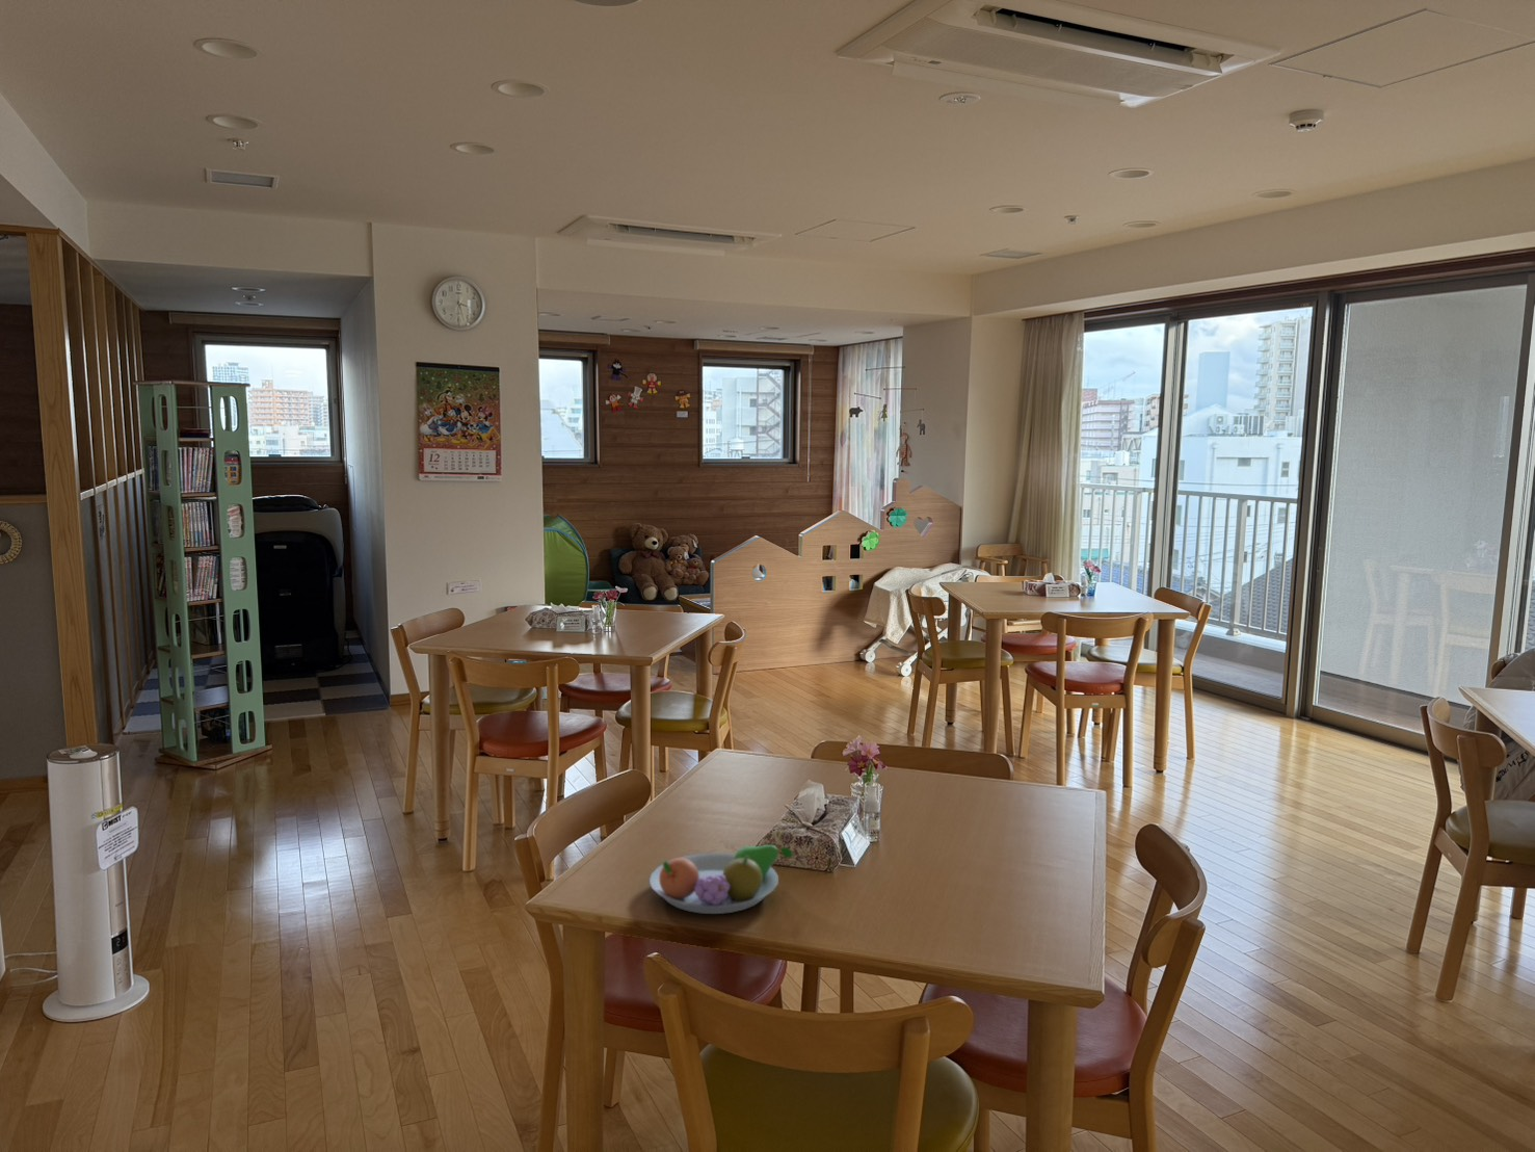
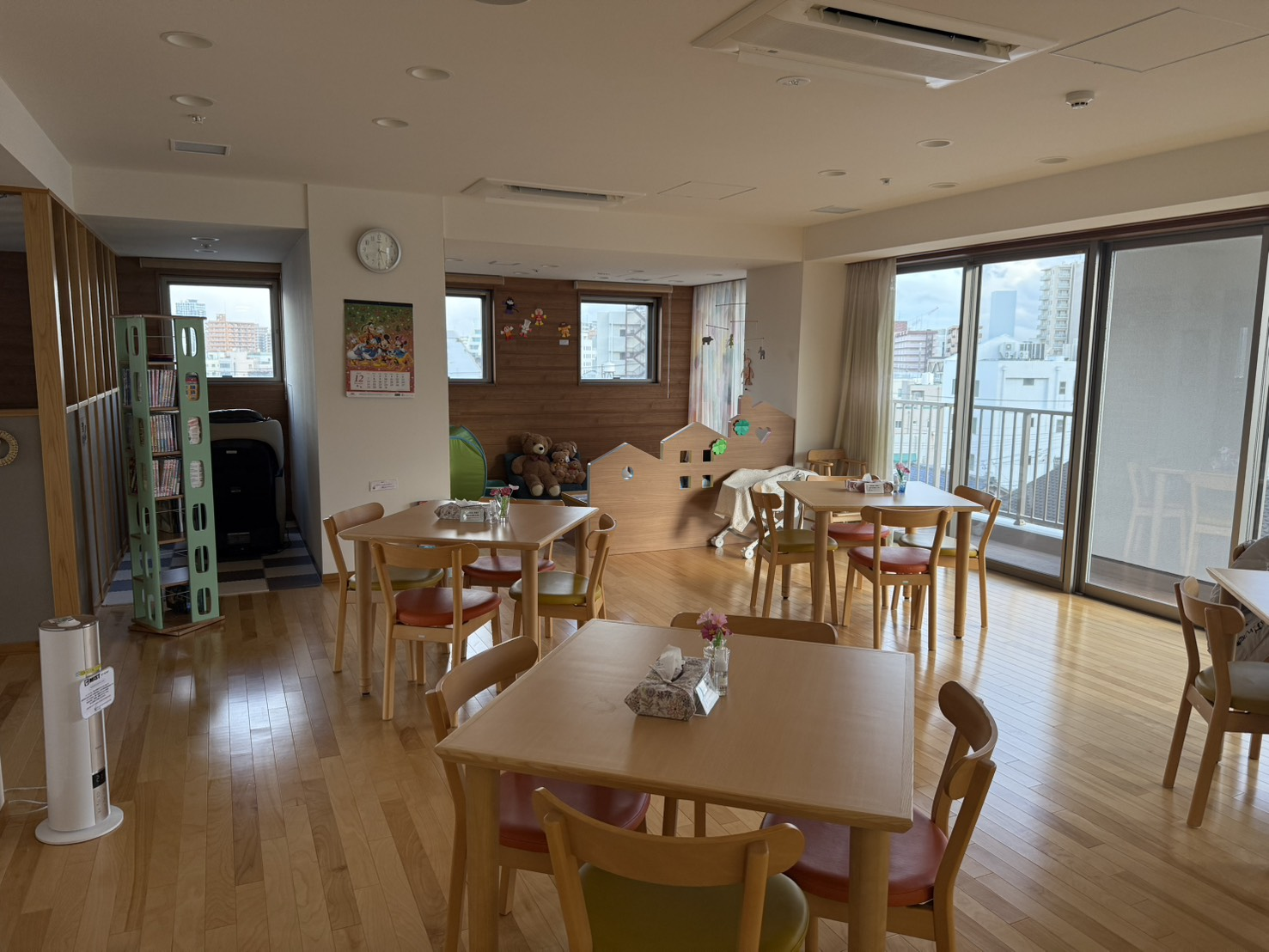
- fruit bowl [648,845,794,915]
